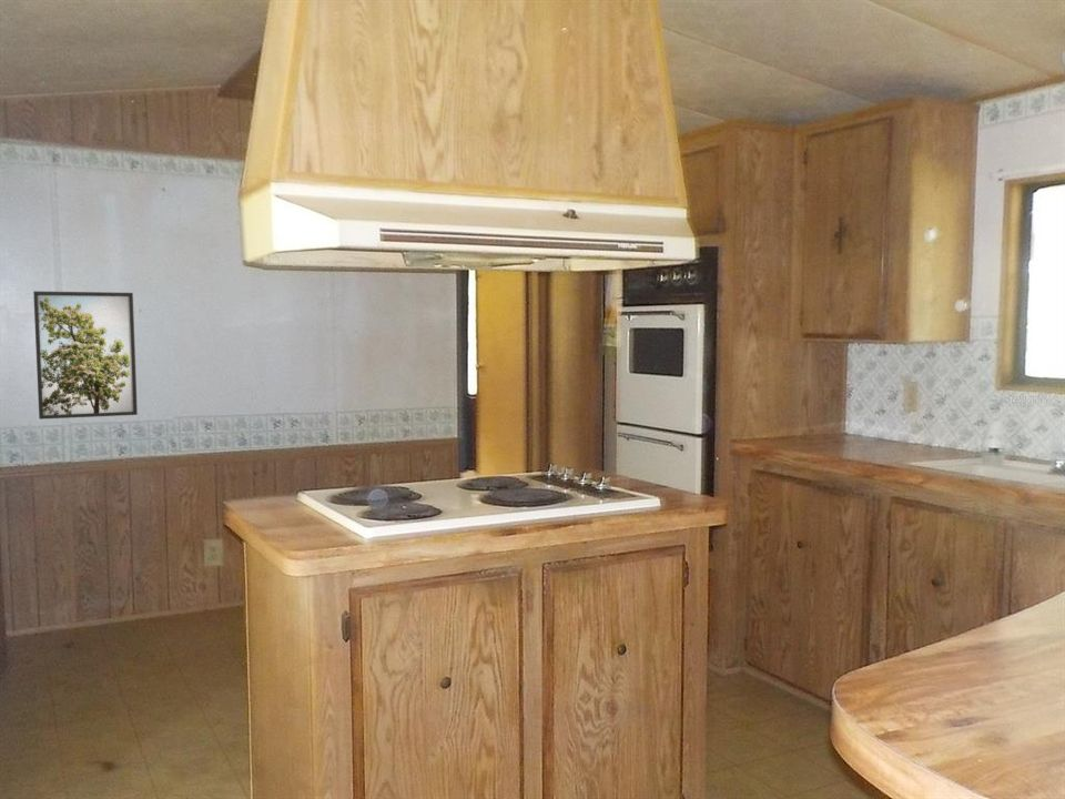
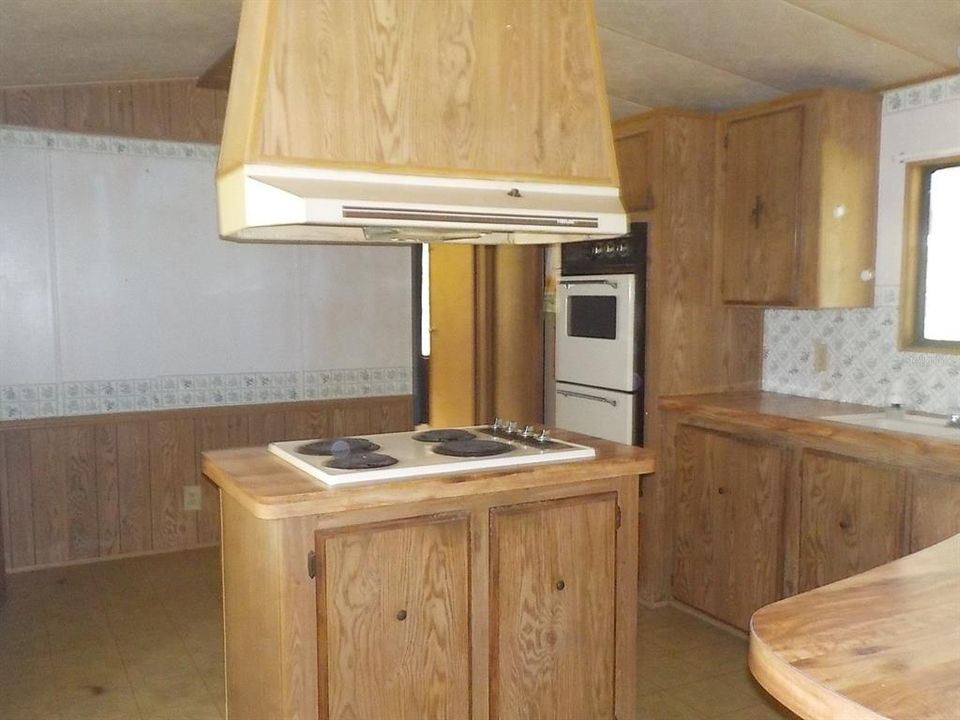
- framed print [32,290,139,421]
